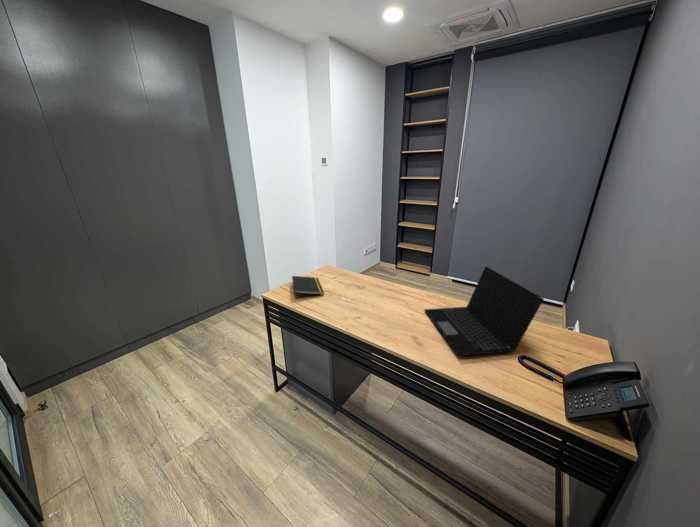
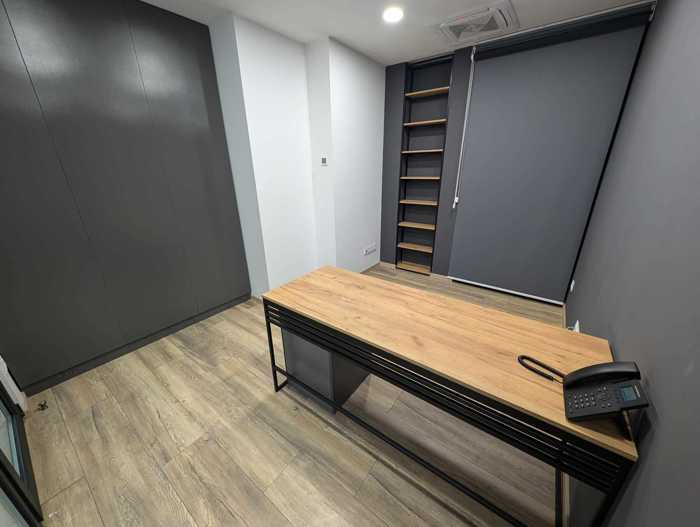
- laptop [423,265,545,357]
- notepad [291,275,325,299]
